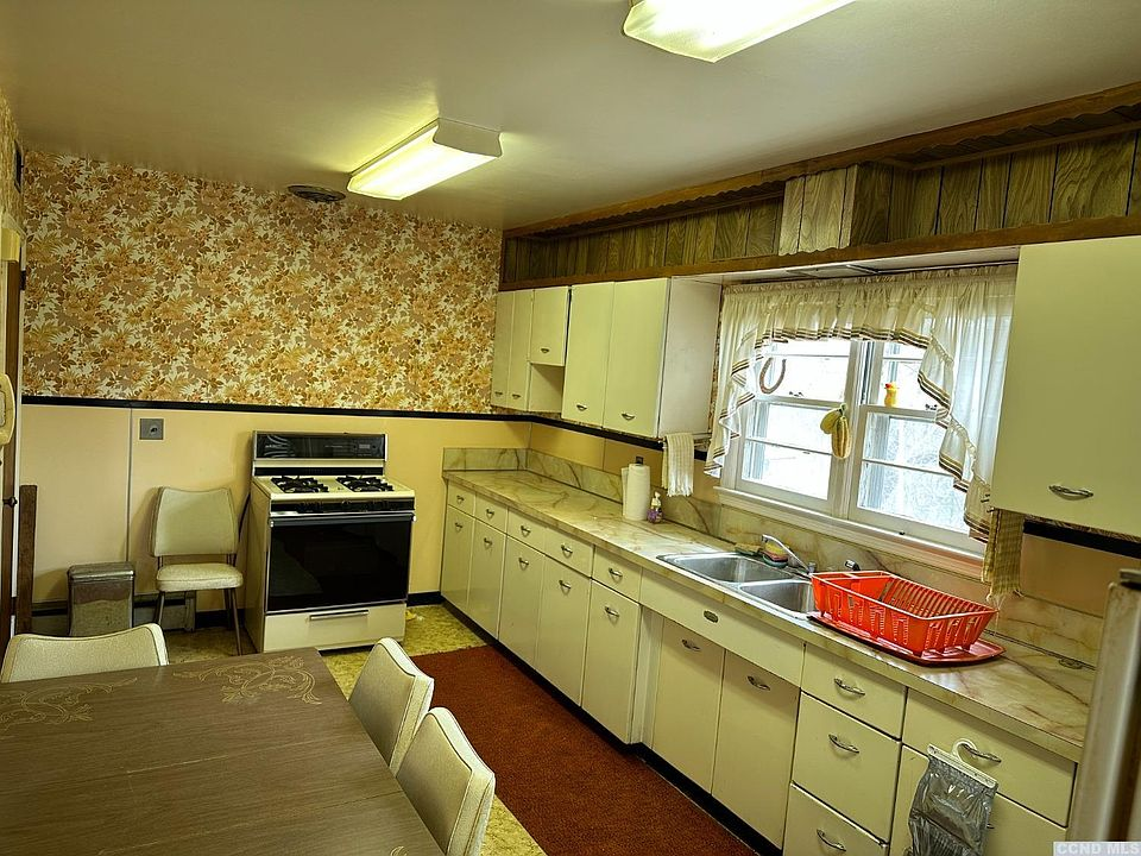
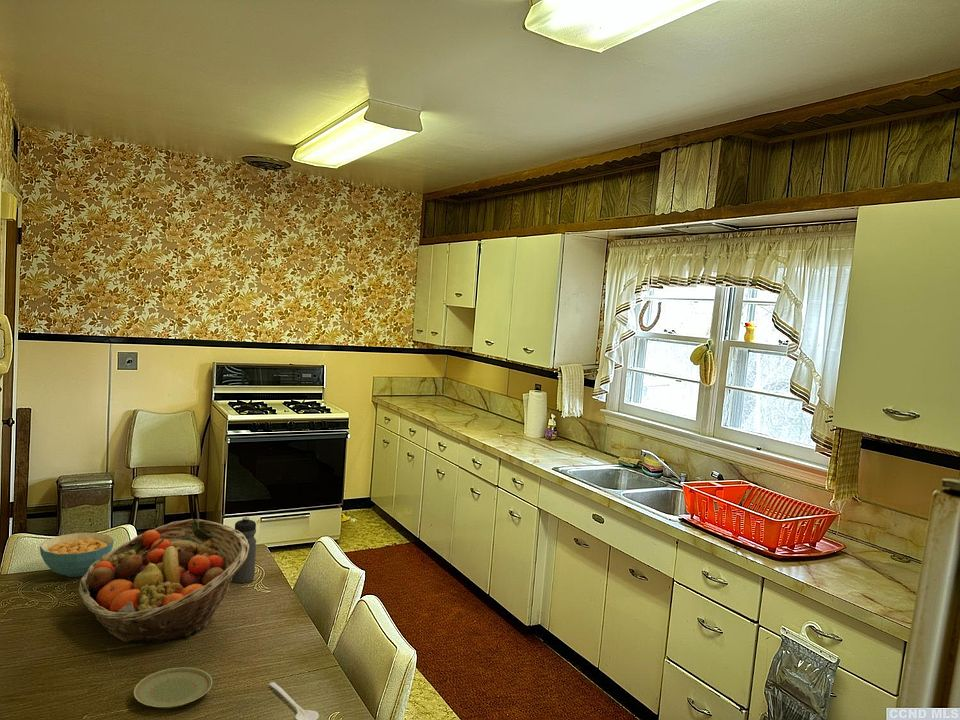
+ stirrer [269,681,320,720]
+ water bottle [231,516,257,584]
+ cereal bowl [39,532,115,578]
+ fruit basket [77,518,249,645]
+ plate [133,666,213,709]
